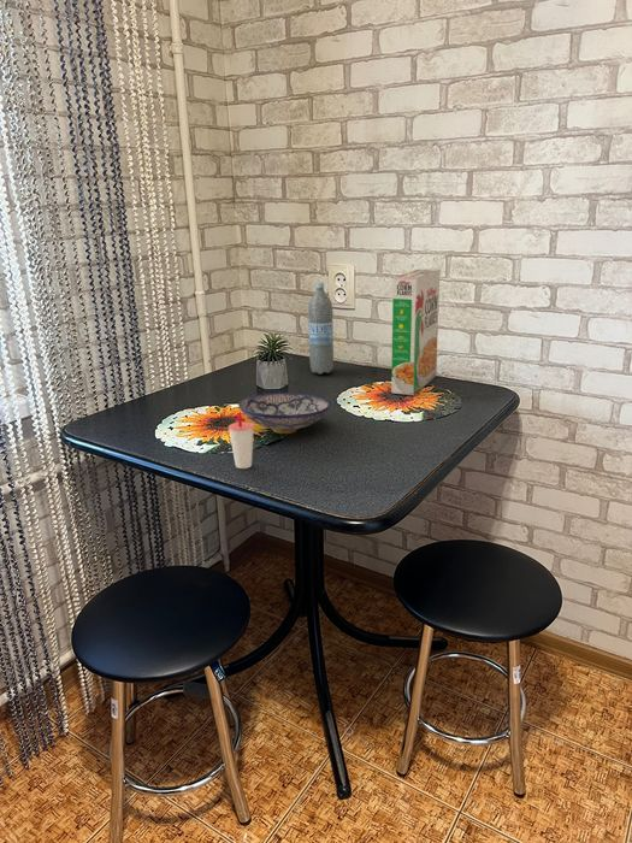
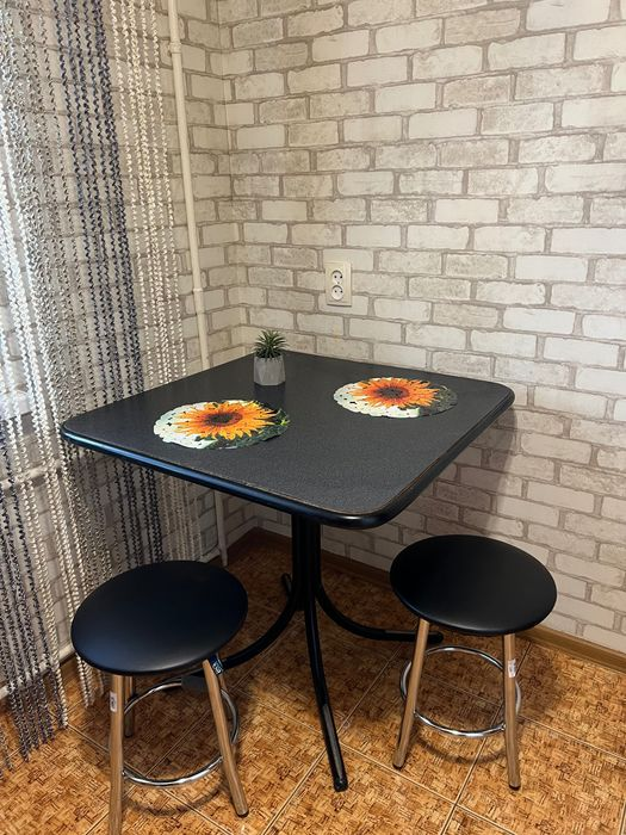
- water bottle [307,282,335,375]
- cereal box [390,267,442,396]
- cup [228,411,255,470]
- bowl [237,391,332,435]
